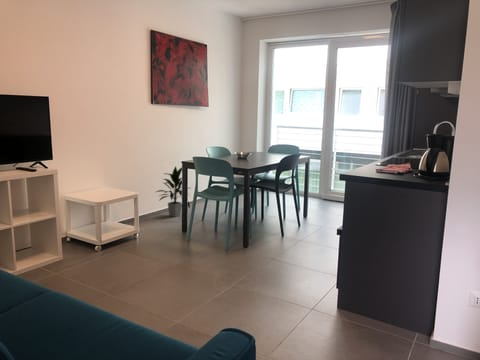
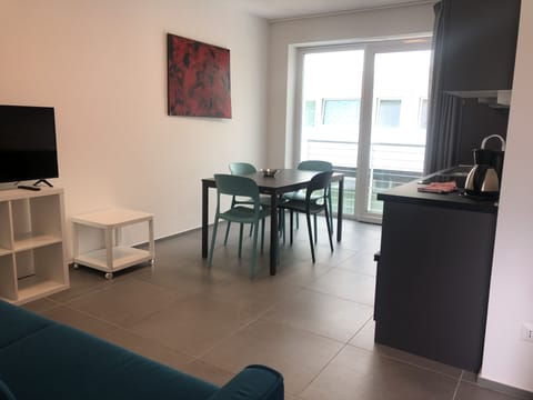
- indoor plant [155,165,191,218]
